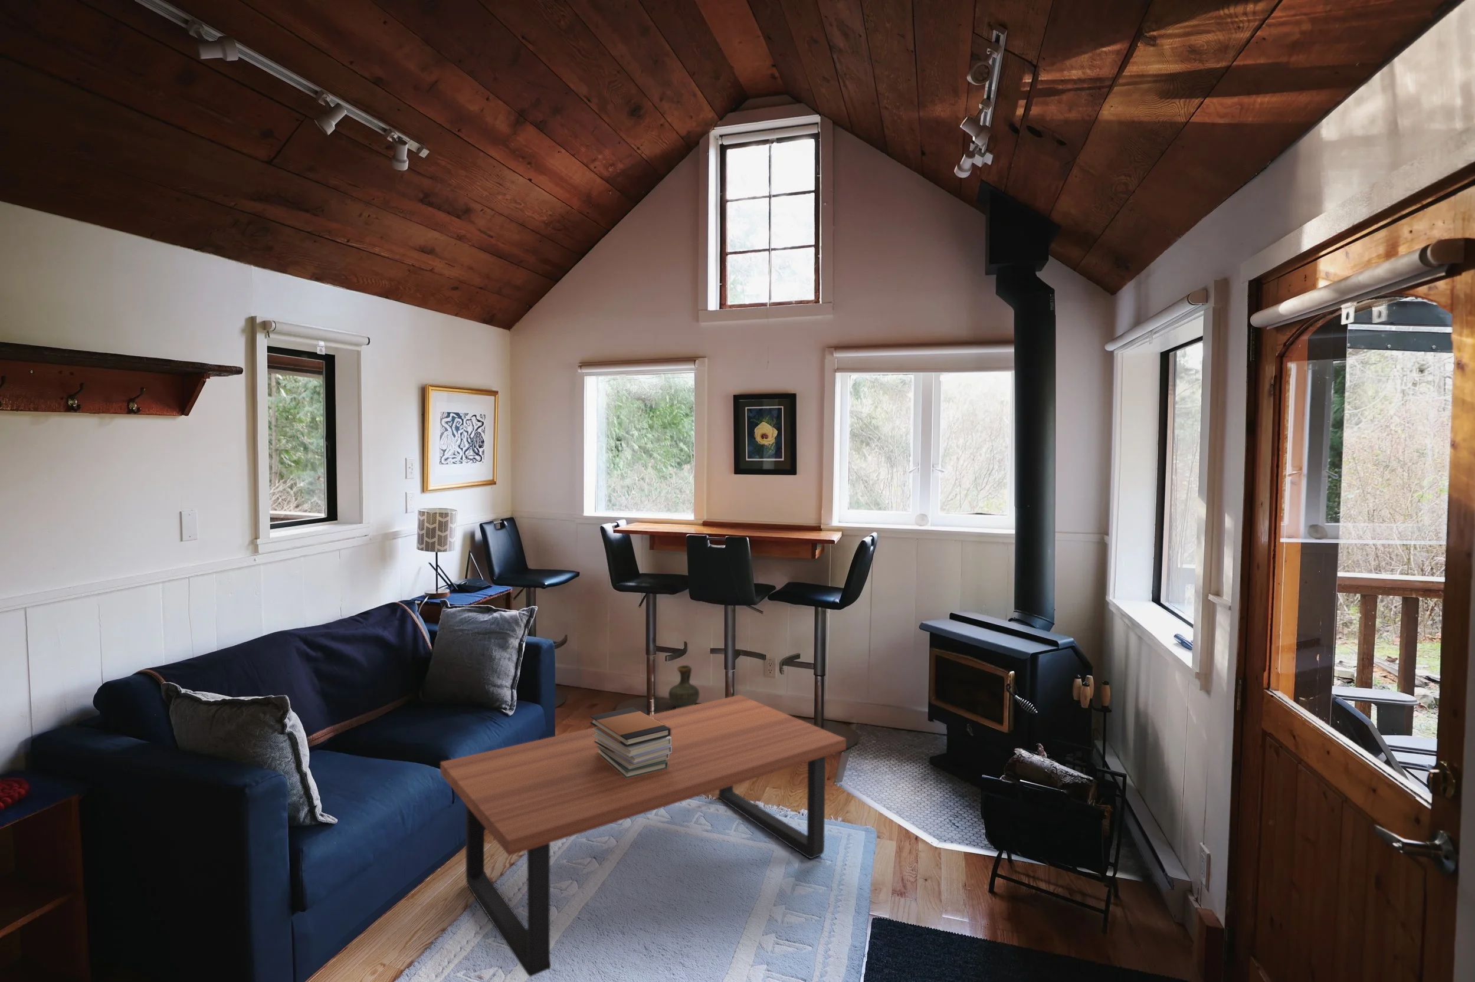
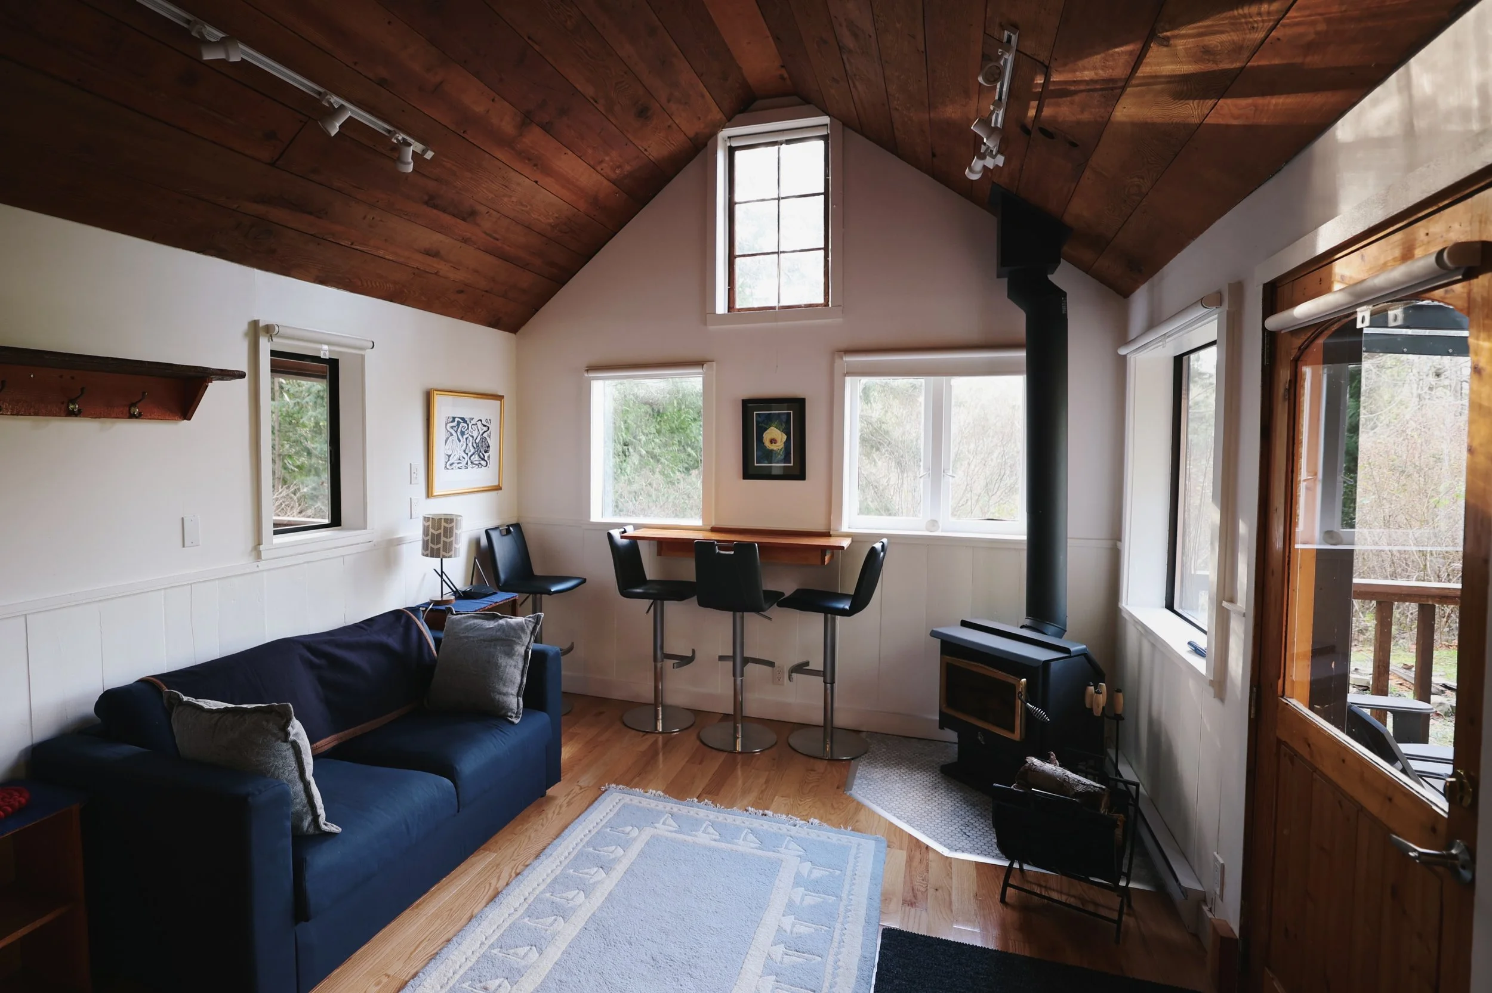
- ceramic jug [667,664,700,709]
- book stack [590,707,672,778]
- coffee table [439,694,847,978]
